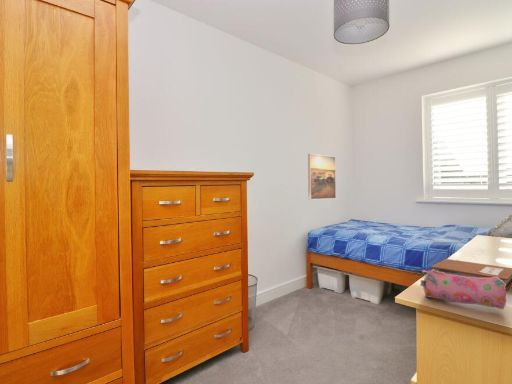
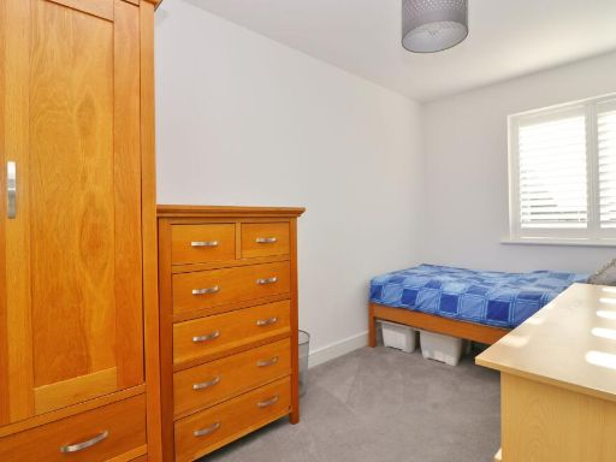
- pencil case [420,269,507,311]
- notebook [430,258,512,290]
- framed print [307,153,337,201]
